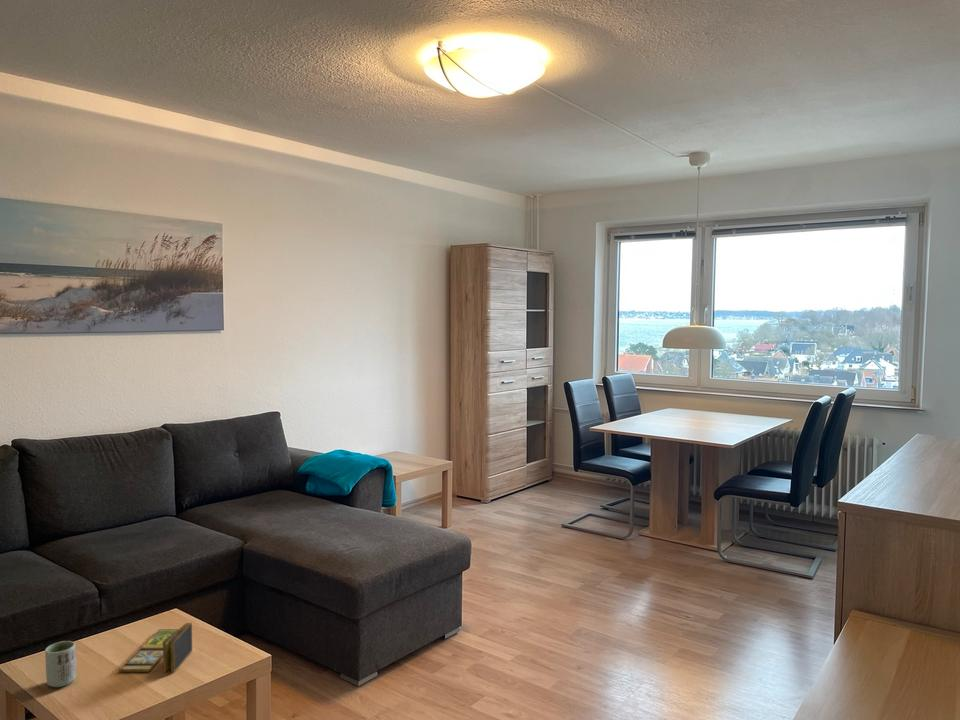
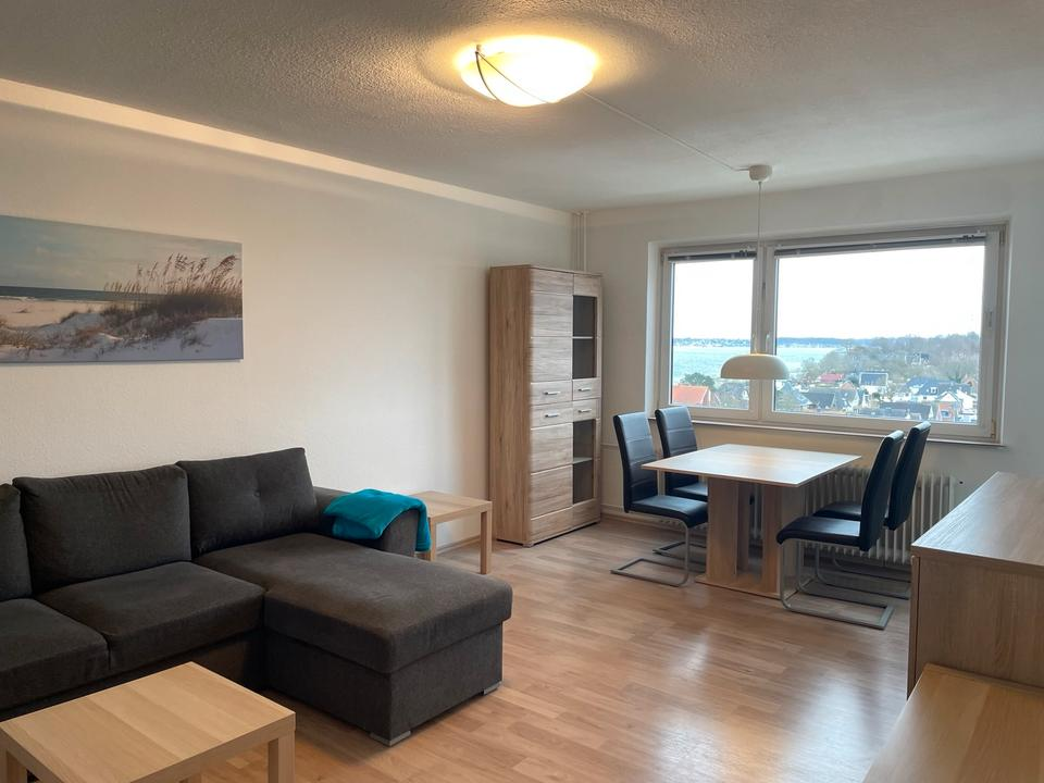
- board game [118,622,193,673]
- cup [44,640,77,688]
